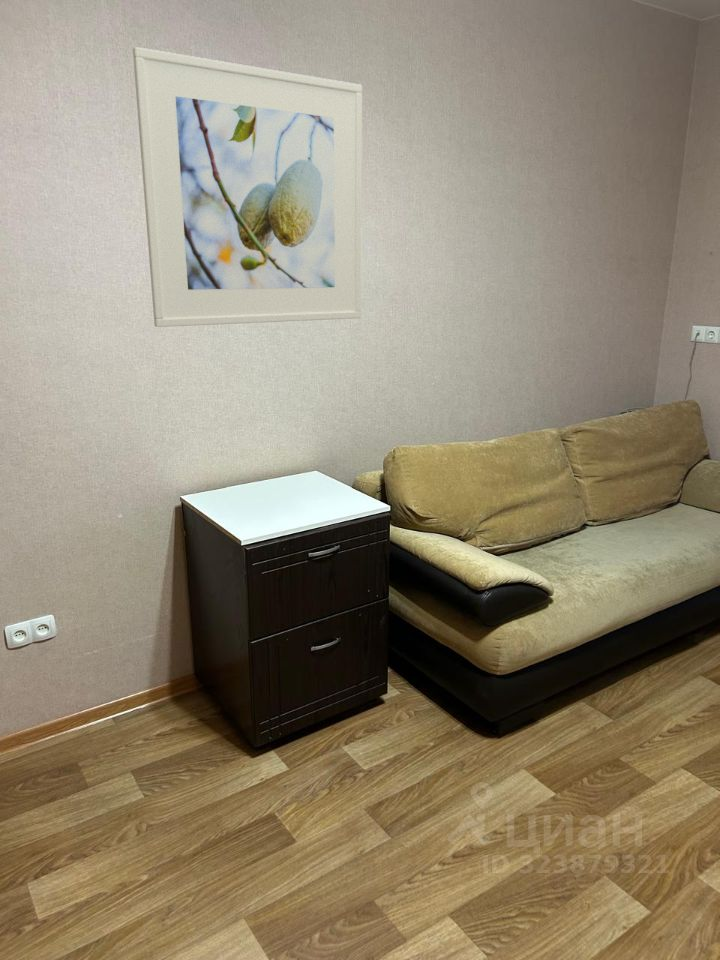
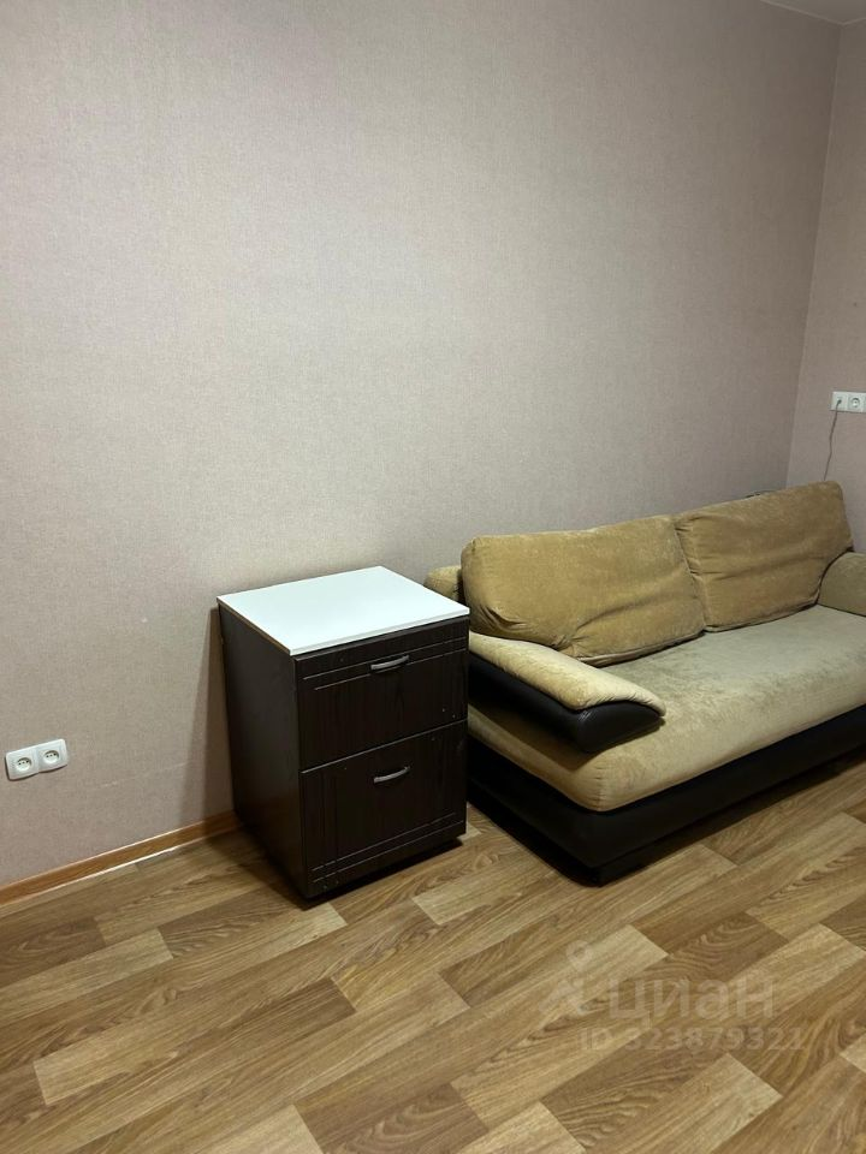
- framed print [132,46,363,328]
